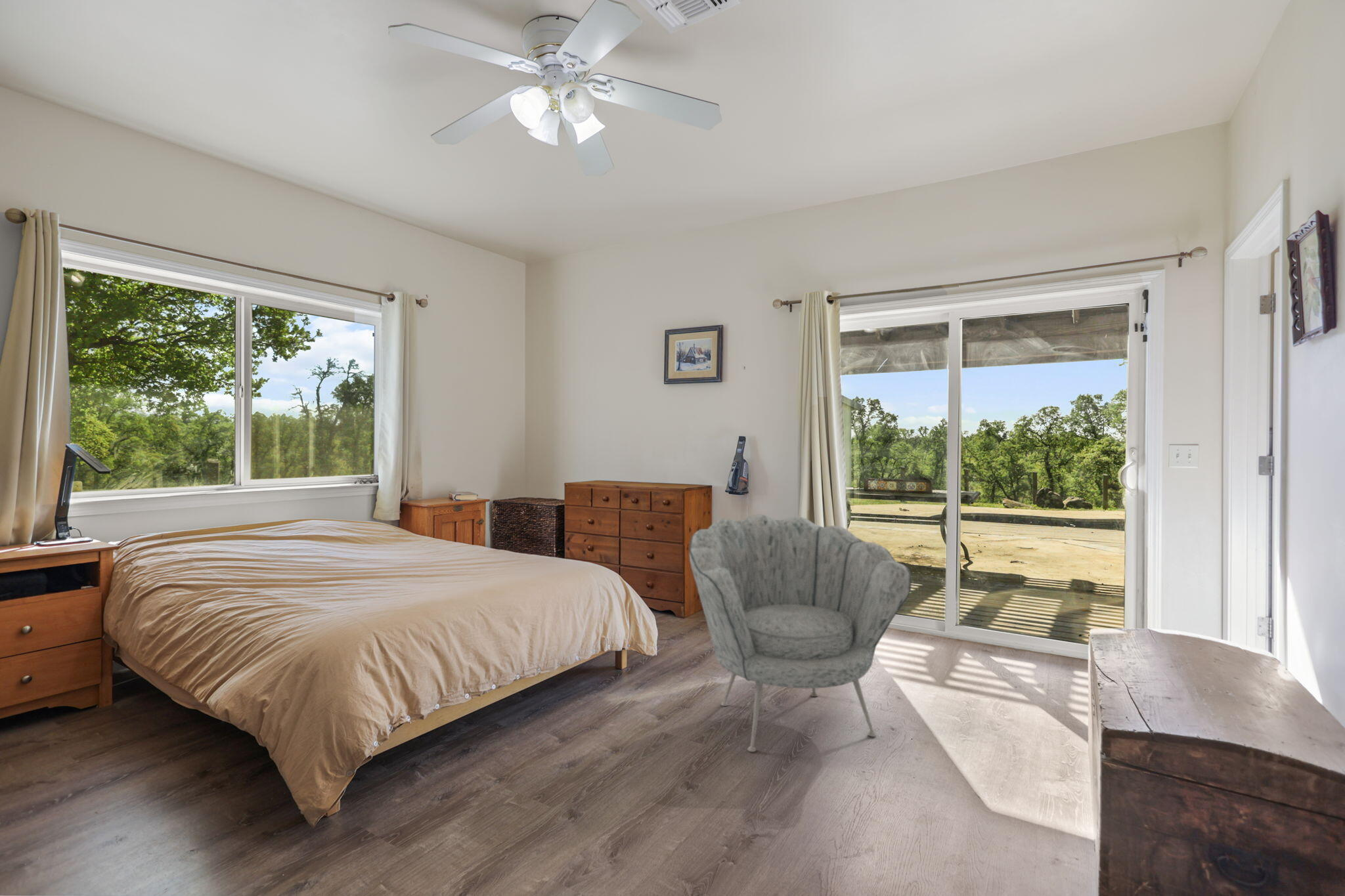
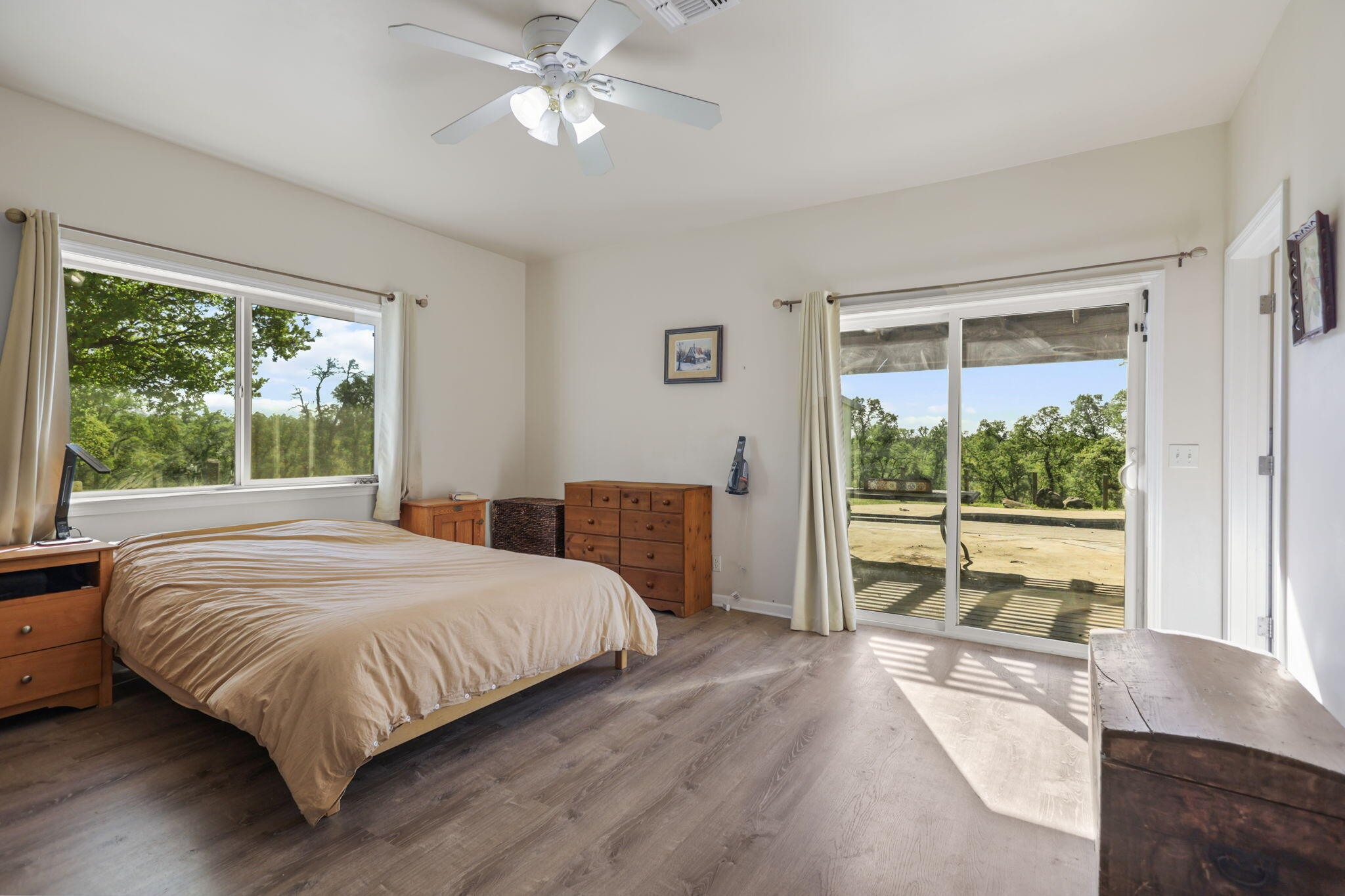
- armchair [689,513,912,753]
